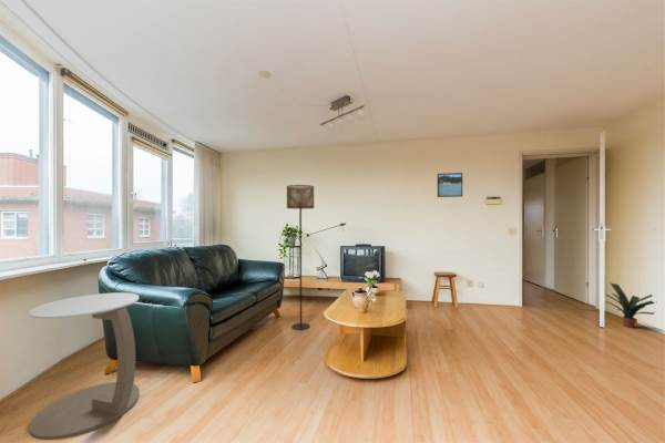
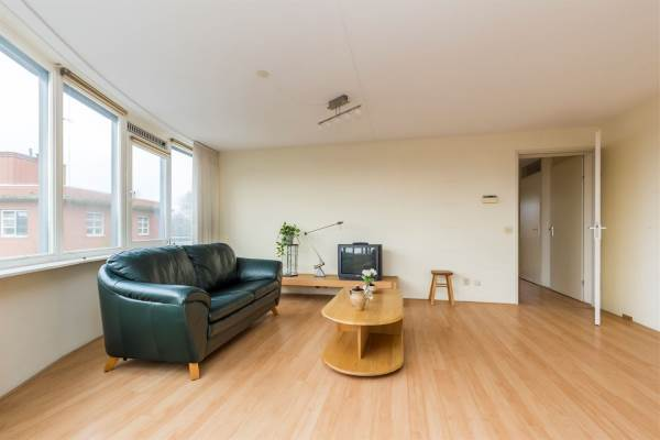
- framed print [437,172,463,198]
- floor lamp [286,184,315,331]
- side table [28,291,141,441]
- potted plant [604,282,656,329]
